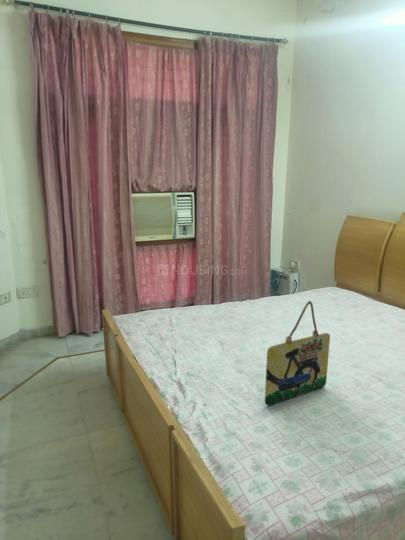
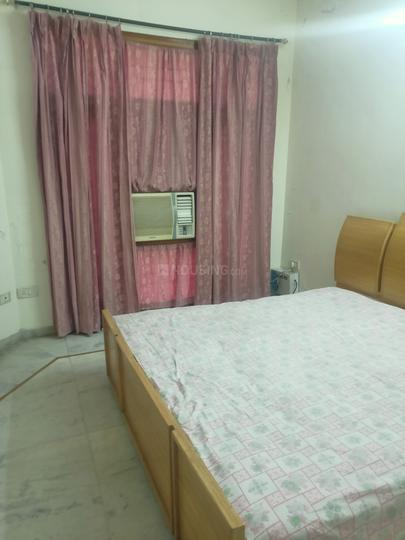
- home sign [264,300,331,407]
